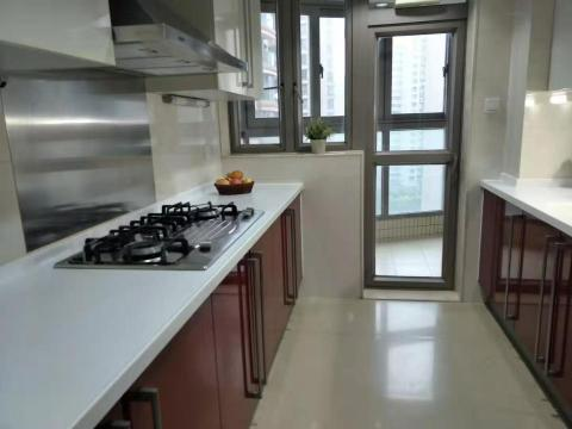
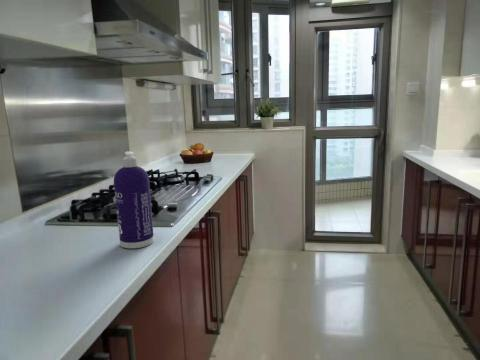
+ spray bottle [113,151,155,249]
